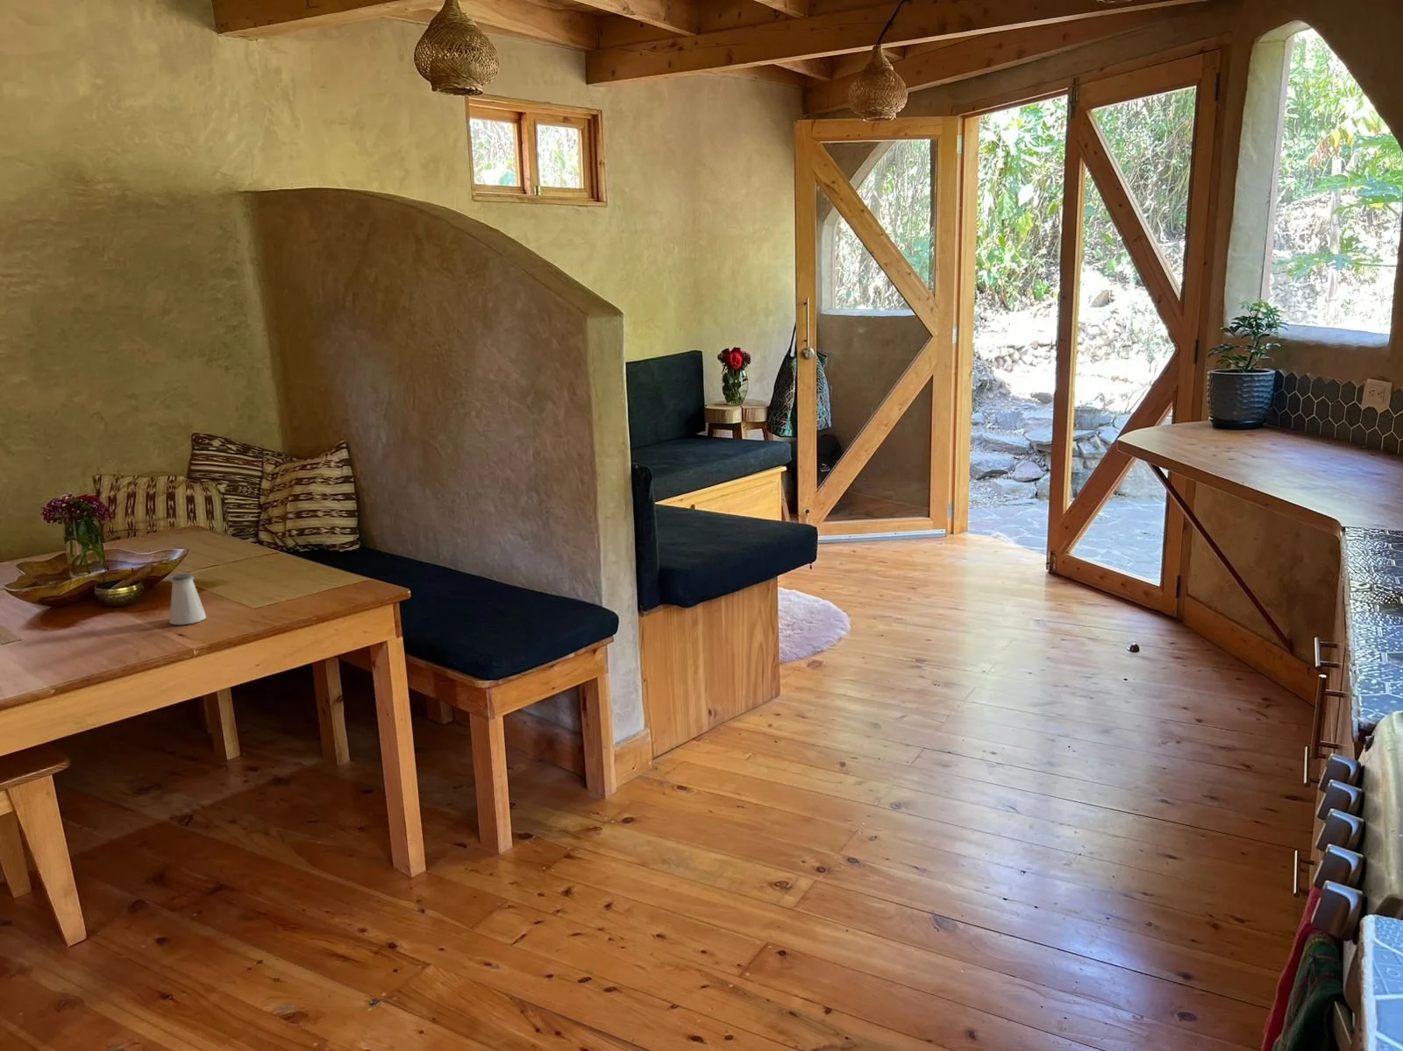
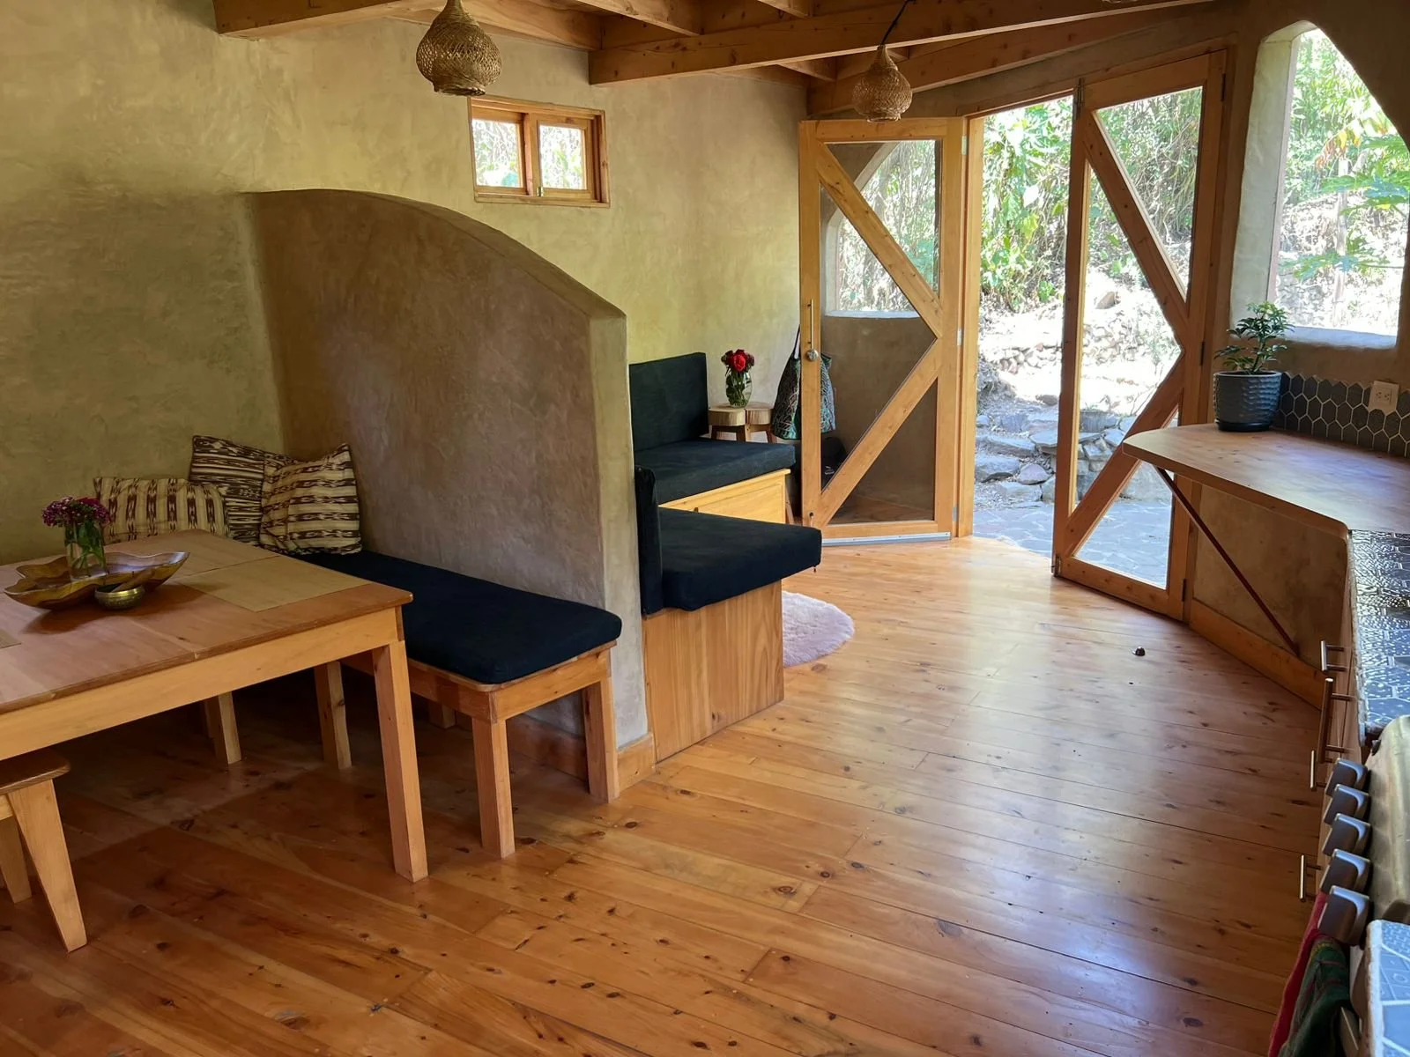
- saltshaker [168,573,207,625]
